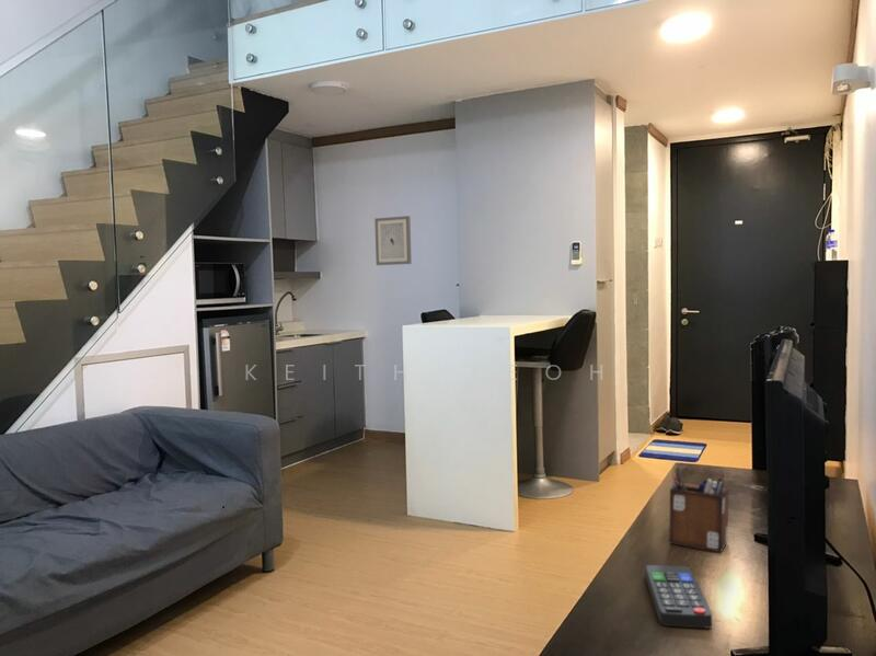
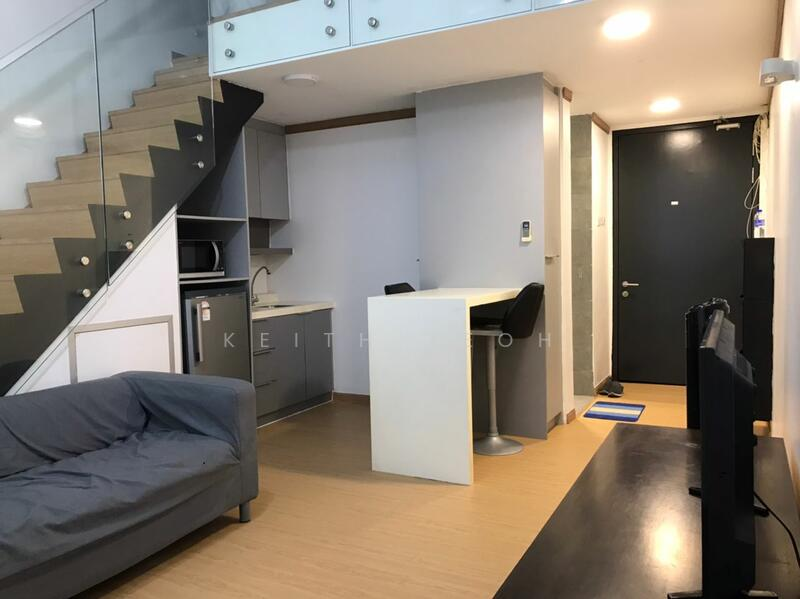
- wall art [373,215,413,266]
- remote control [644,564,713,629]
- desk organizer [668,465,729,553]
